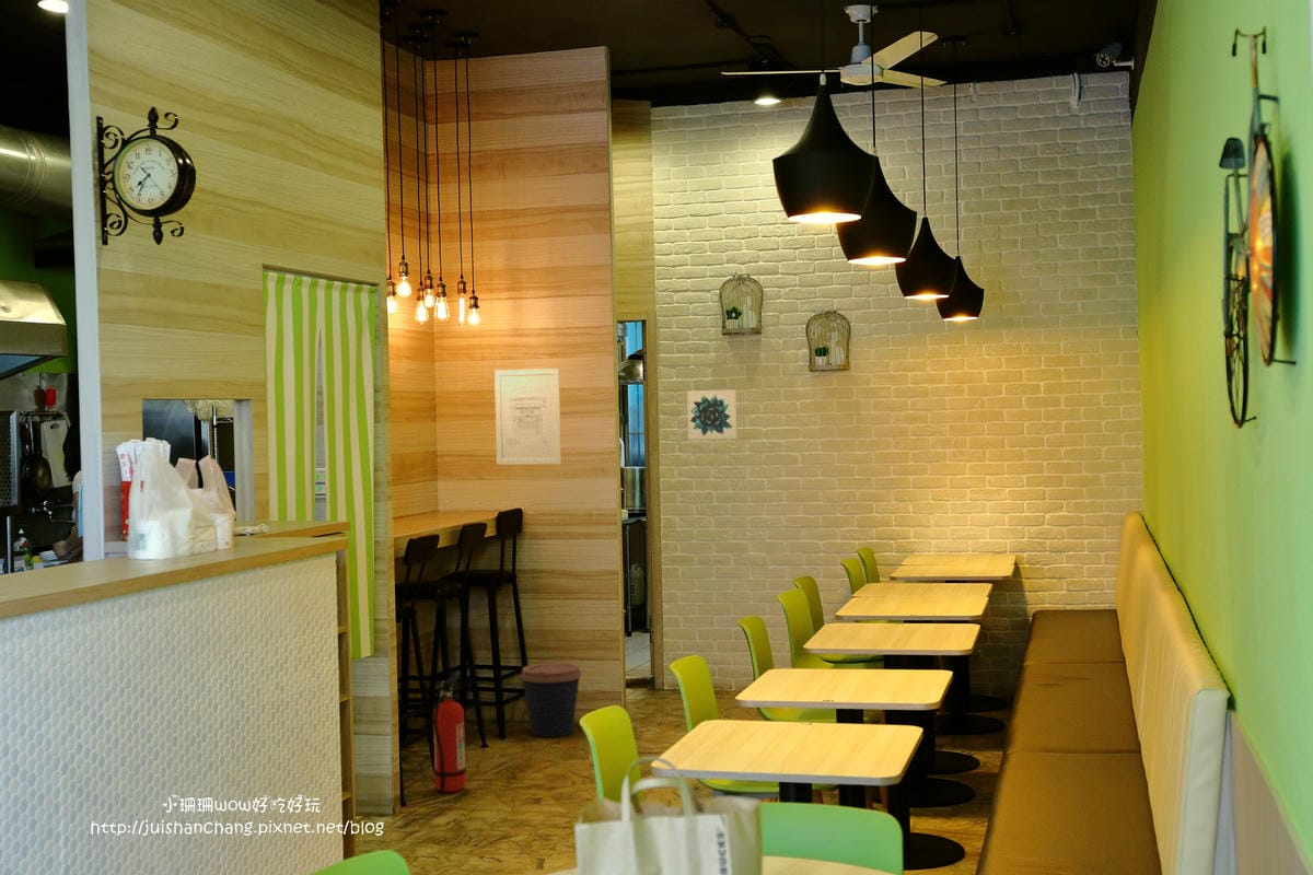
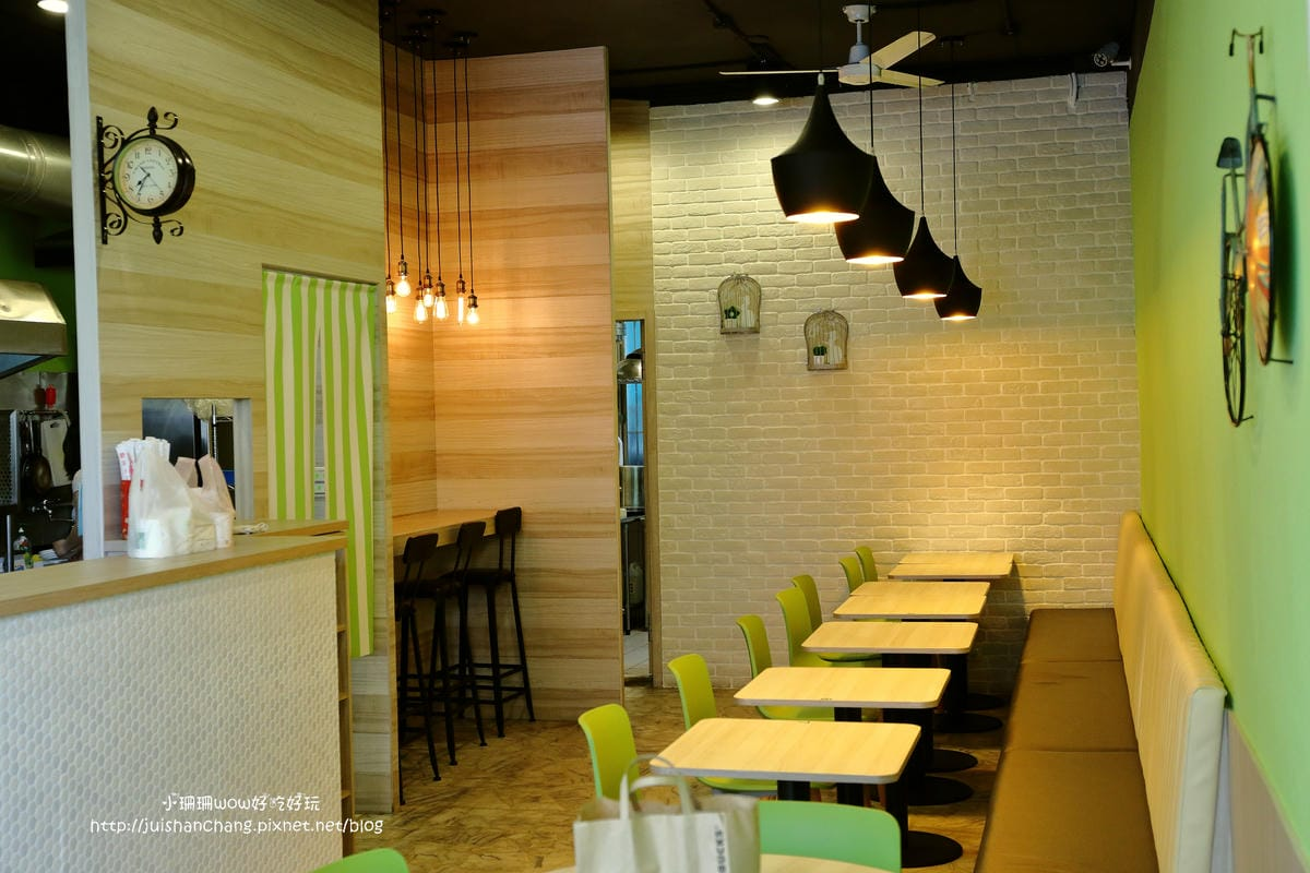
- wall art [686,388,739,441]
- fire extinguisher [432,675,467,793]
- coffee cup [520,662,582,738]
- wall art [493,368,562,466]
